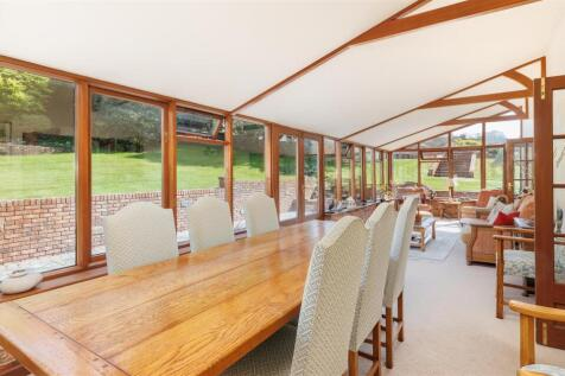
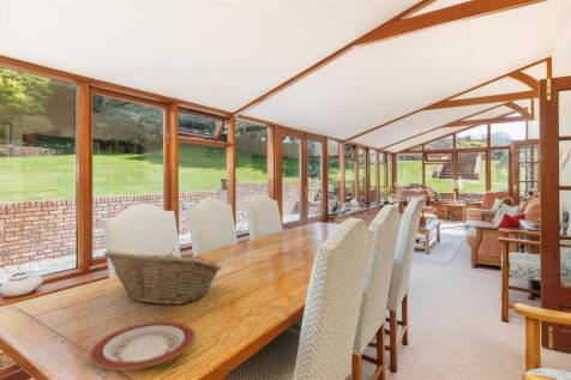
+ plate [89,320,196,372]
+ fruit basket [102,248,223,306]
